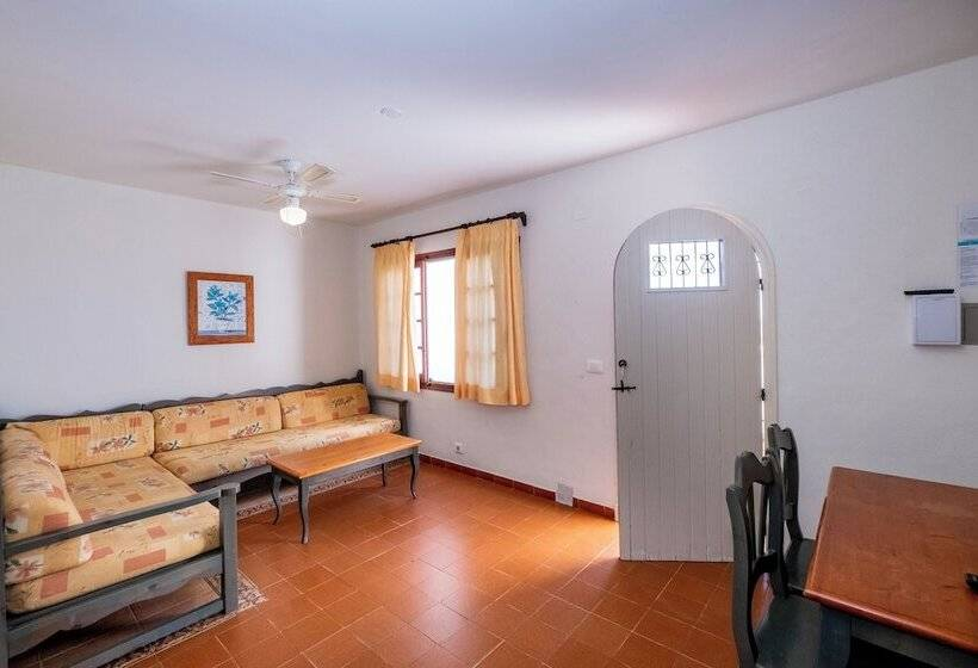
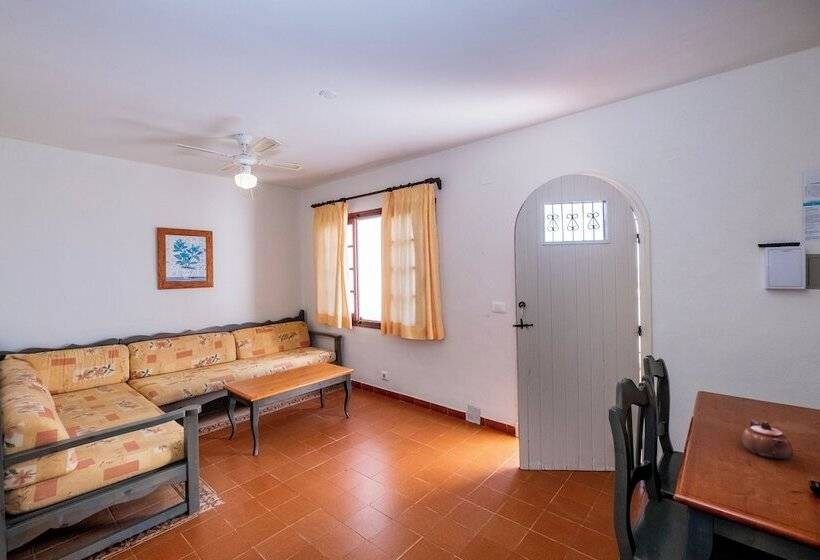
+ teapot [741,419,794,460]
